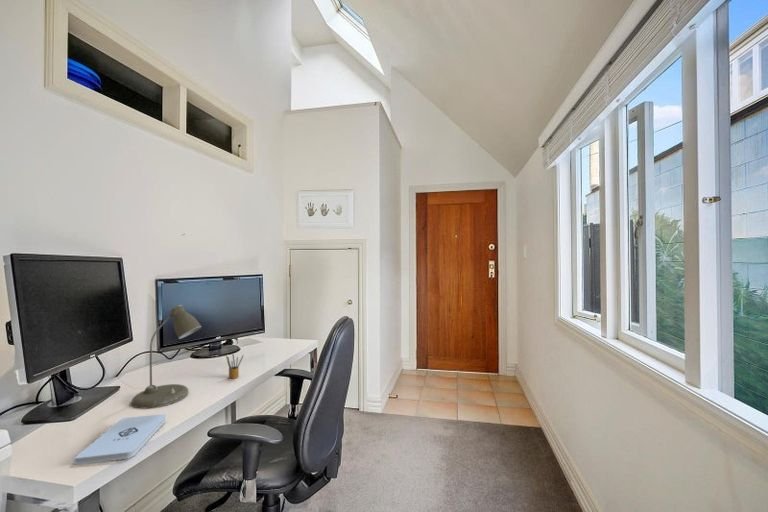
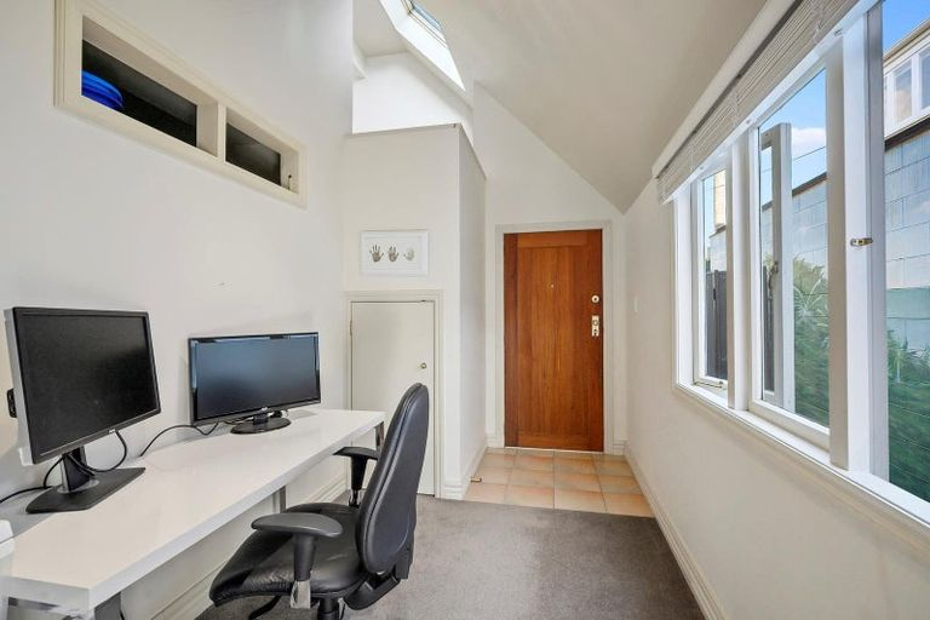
- pencil box [225,353,244,379]
- notepad [73,413,167,466]
- desk lamp [130,304,202,409]
